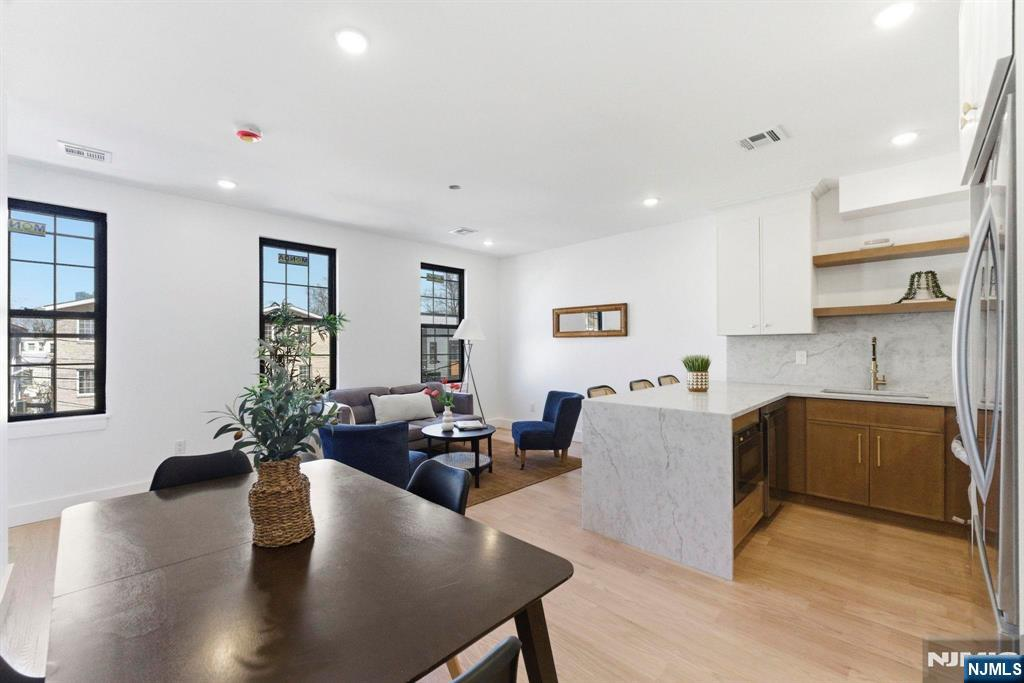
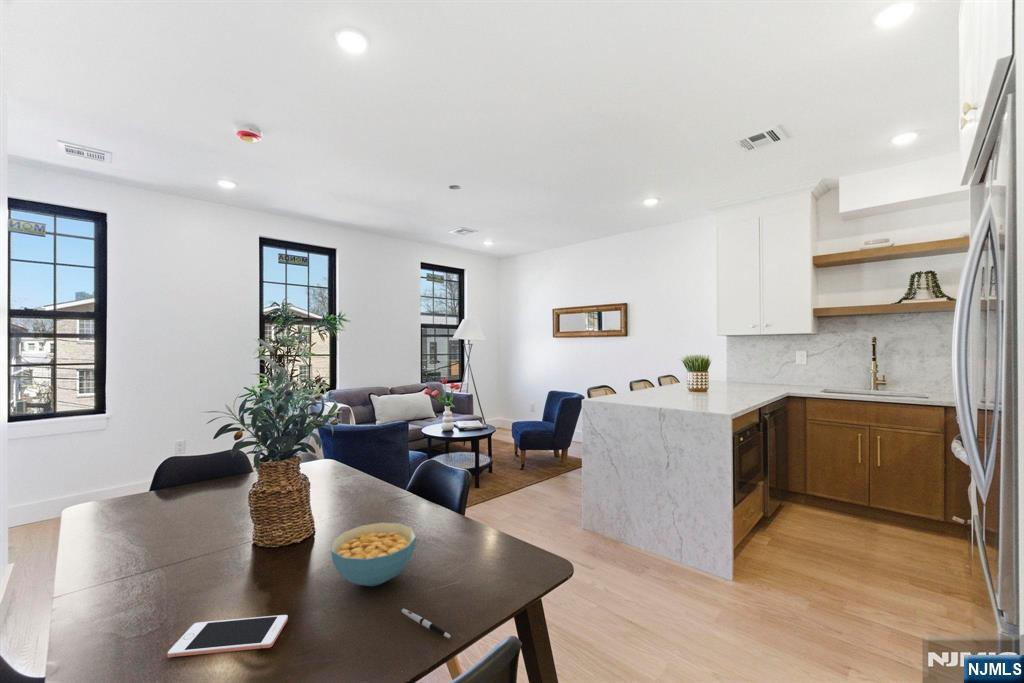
+ cell phone [167,614,289,658]
+ pen [401,608,453,639]
+ cereal bowl [330,522,417,587]
